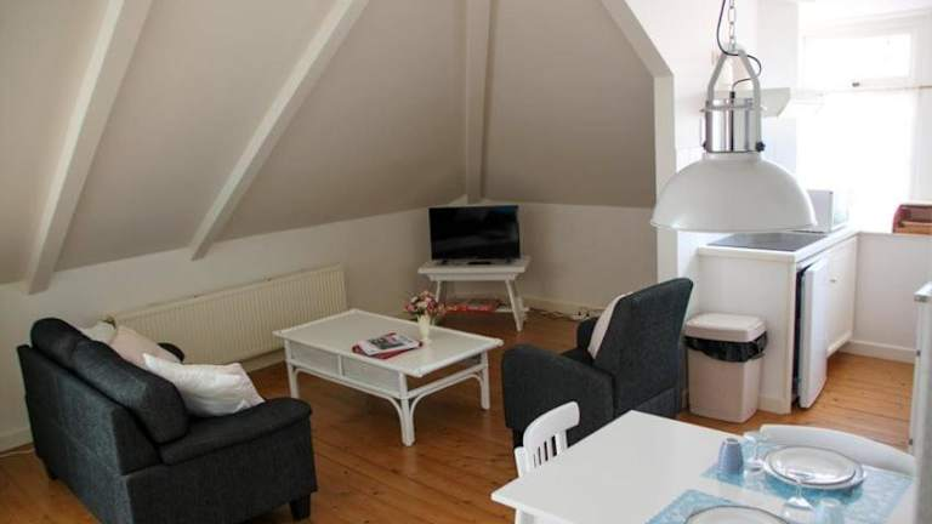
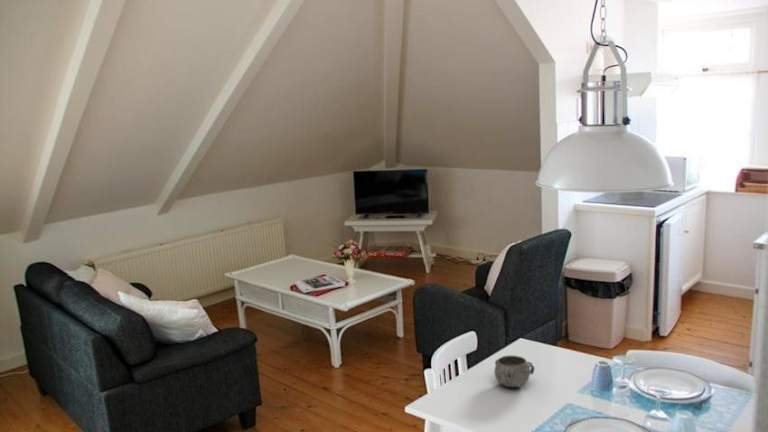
+ decorative bowl [493,355,536,388]
